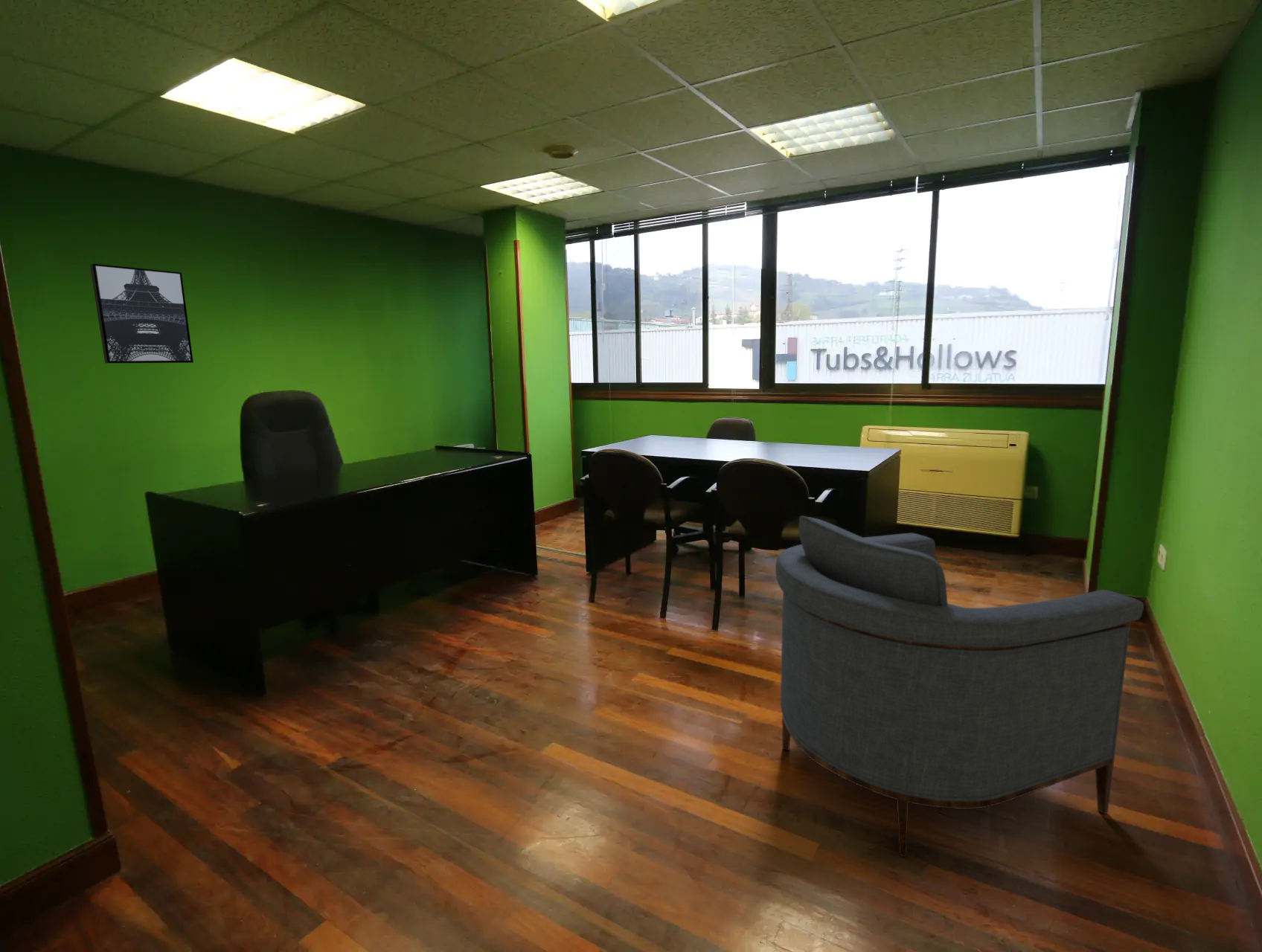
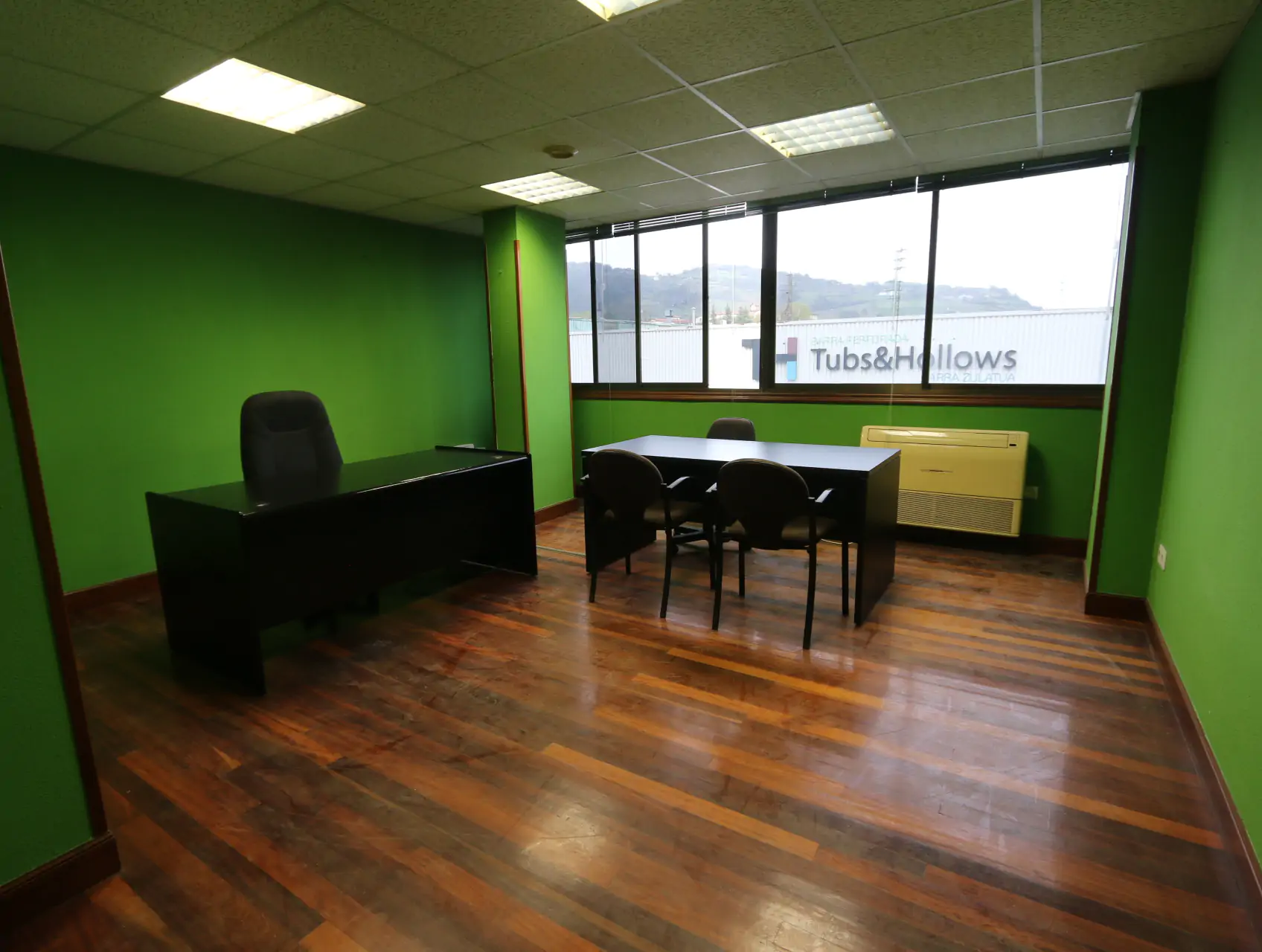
- armchair [775,515,1144,858]
- wall art [89,263,194,364]
